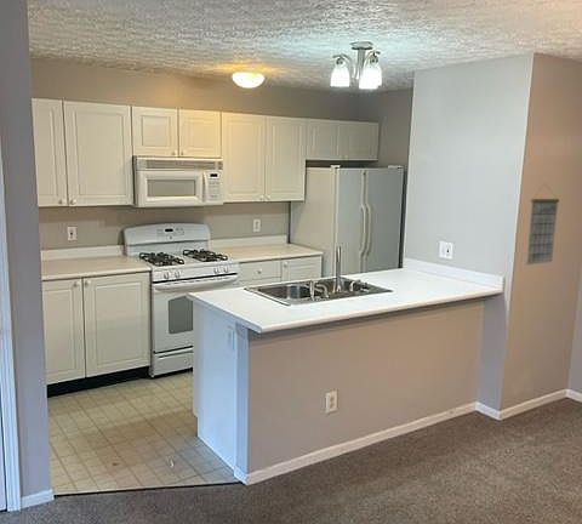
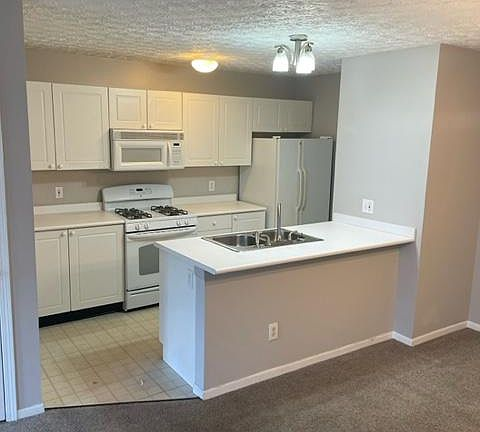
- calendar [525,183,560,266]
